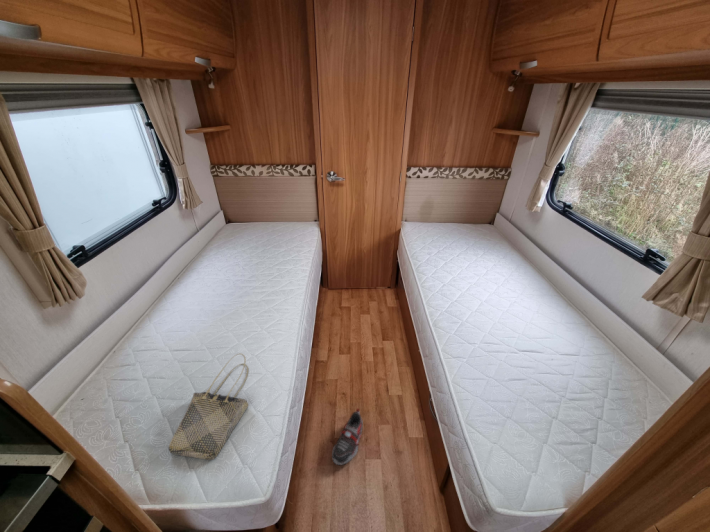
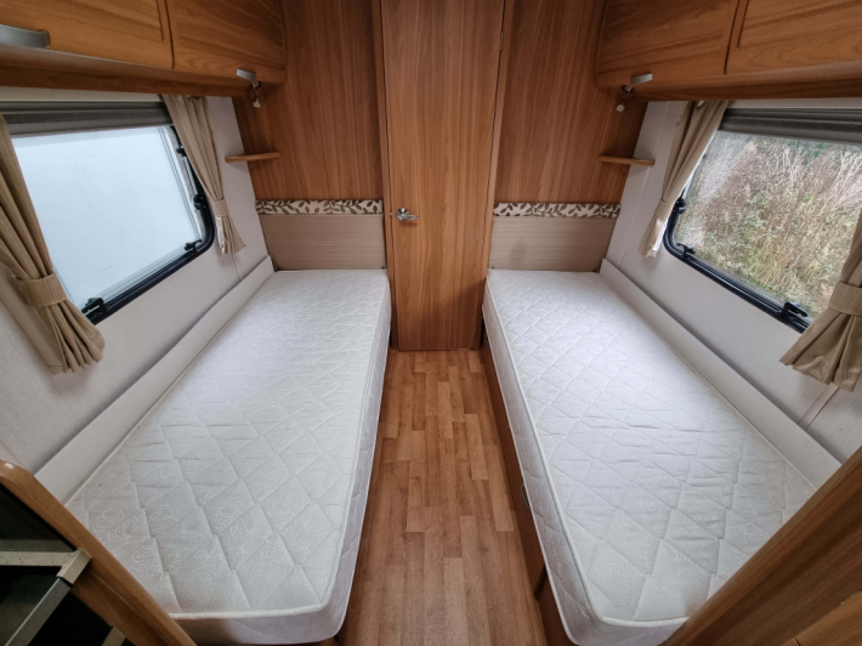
- tote bag [168,353,249,461]
- shoe [331,407,363,466]
